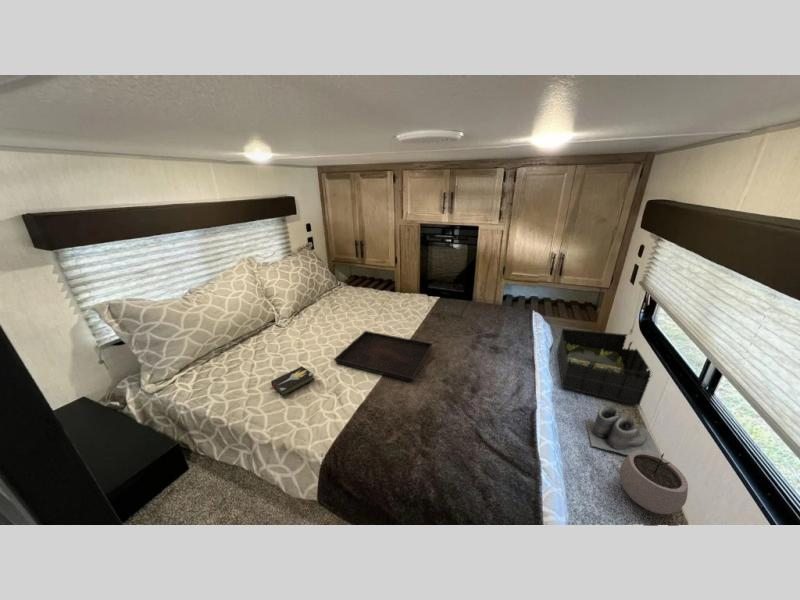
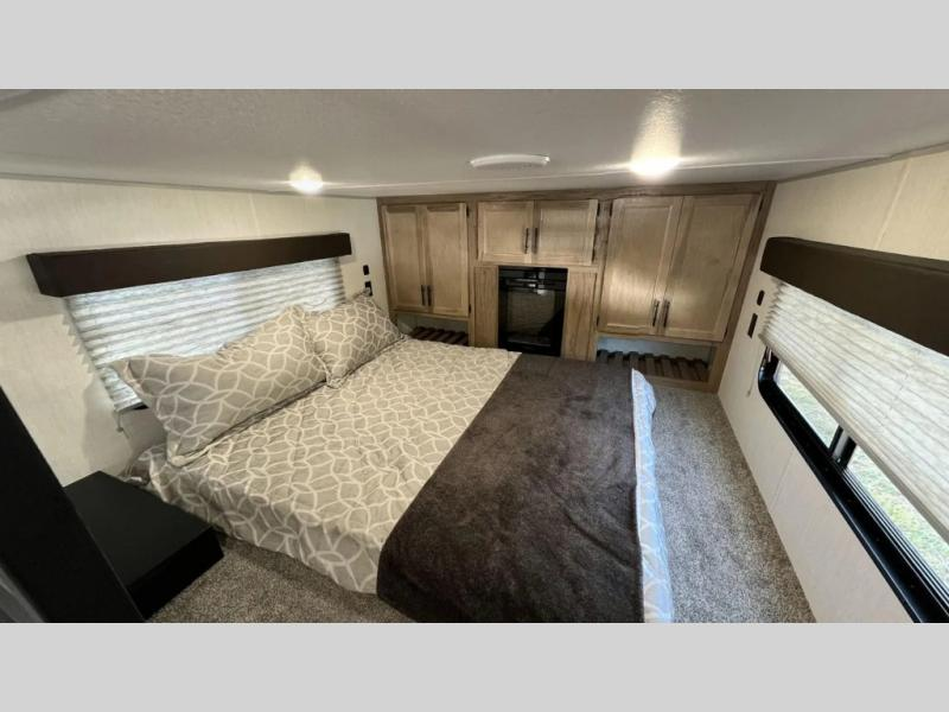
- serving tray [333,330,433,383]
- plant pot [619,451,689,515]
- storage bin [556,328,652,407]
- boots [584,403,662,457]
- hardback book [269,366,316,398]
